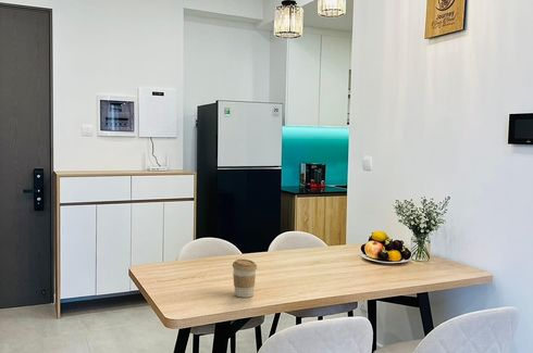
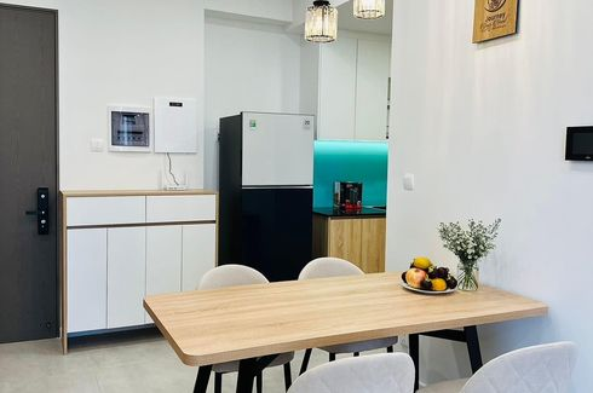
- coffee cup [232,259,258,299]
